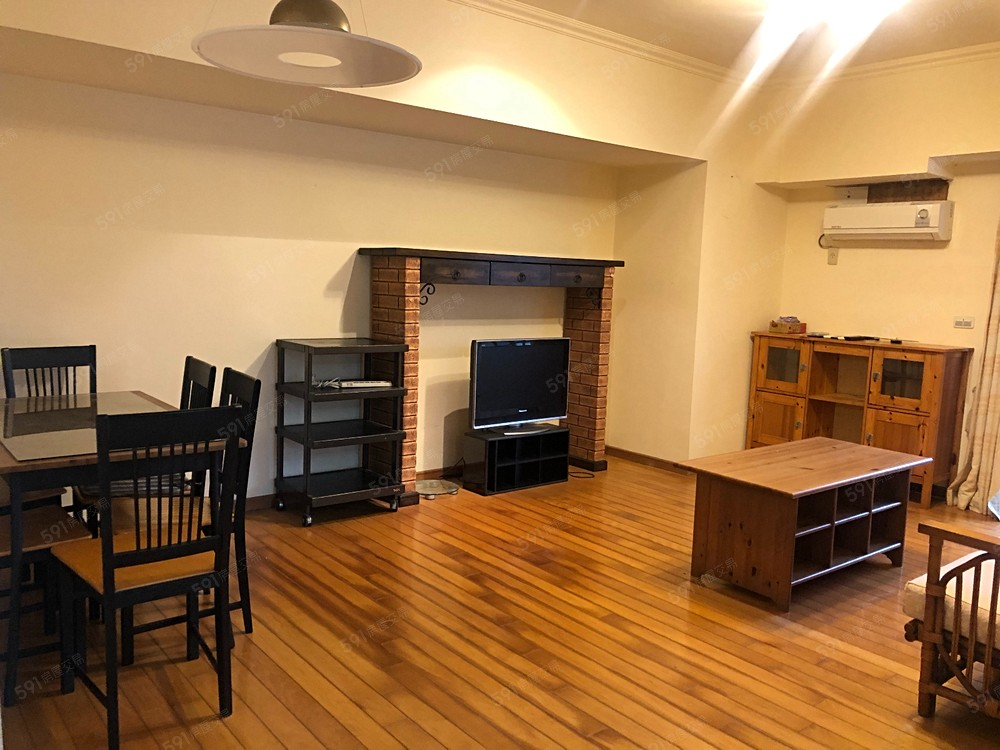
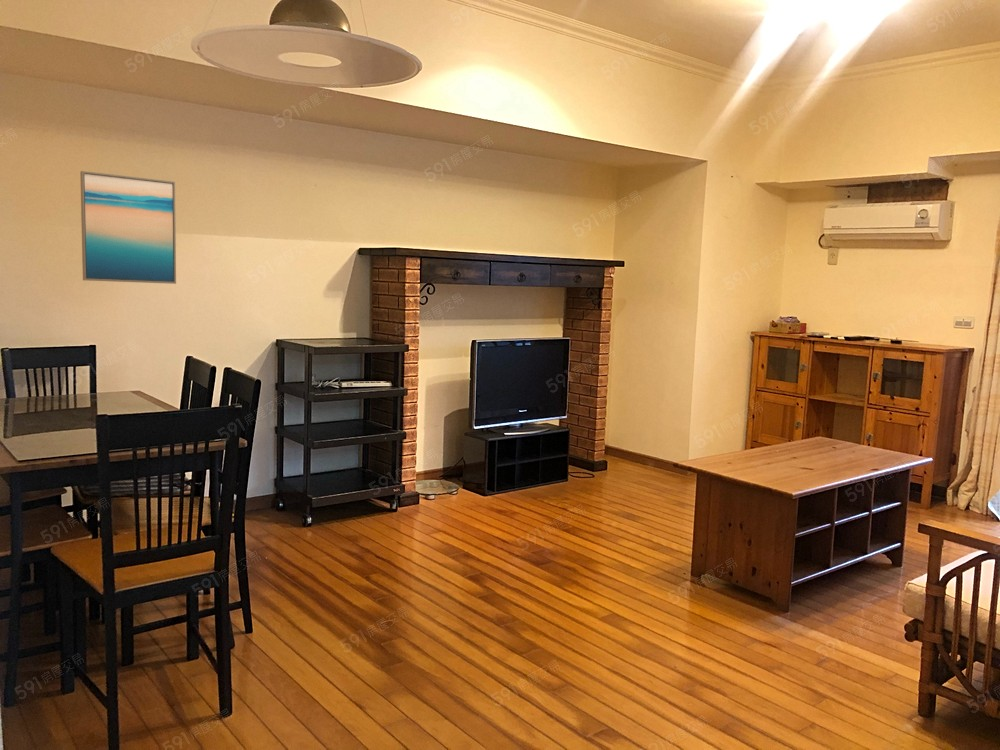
+ wall art [79,170,177,285]
